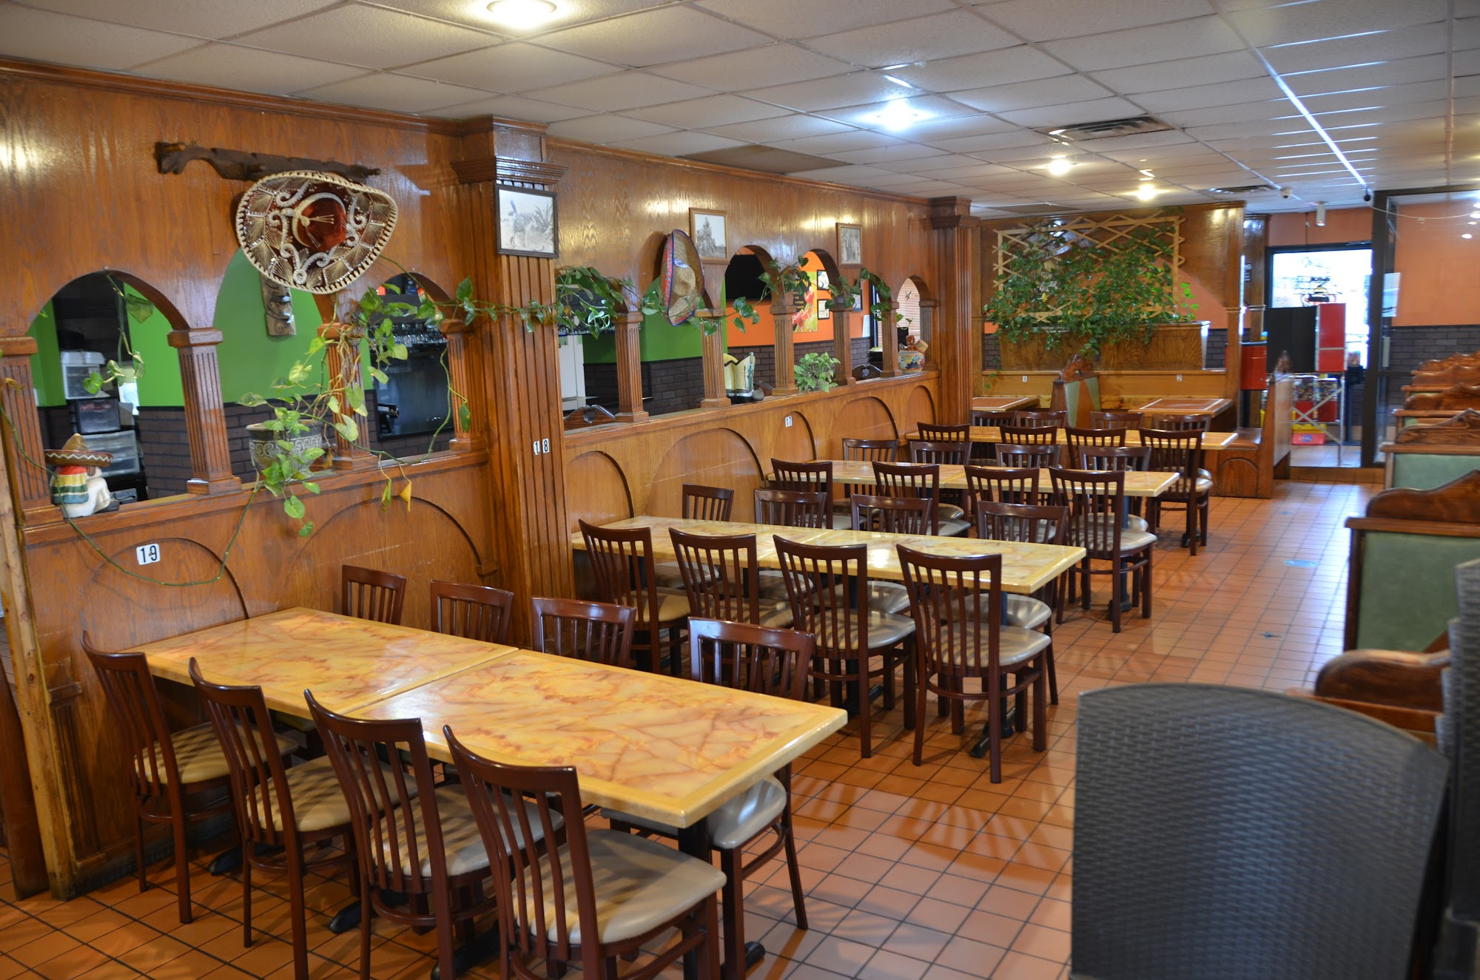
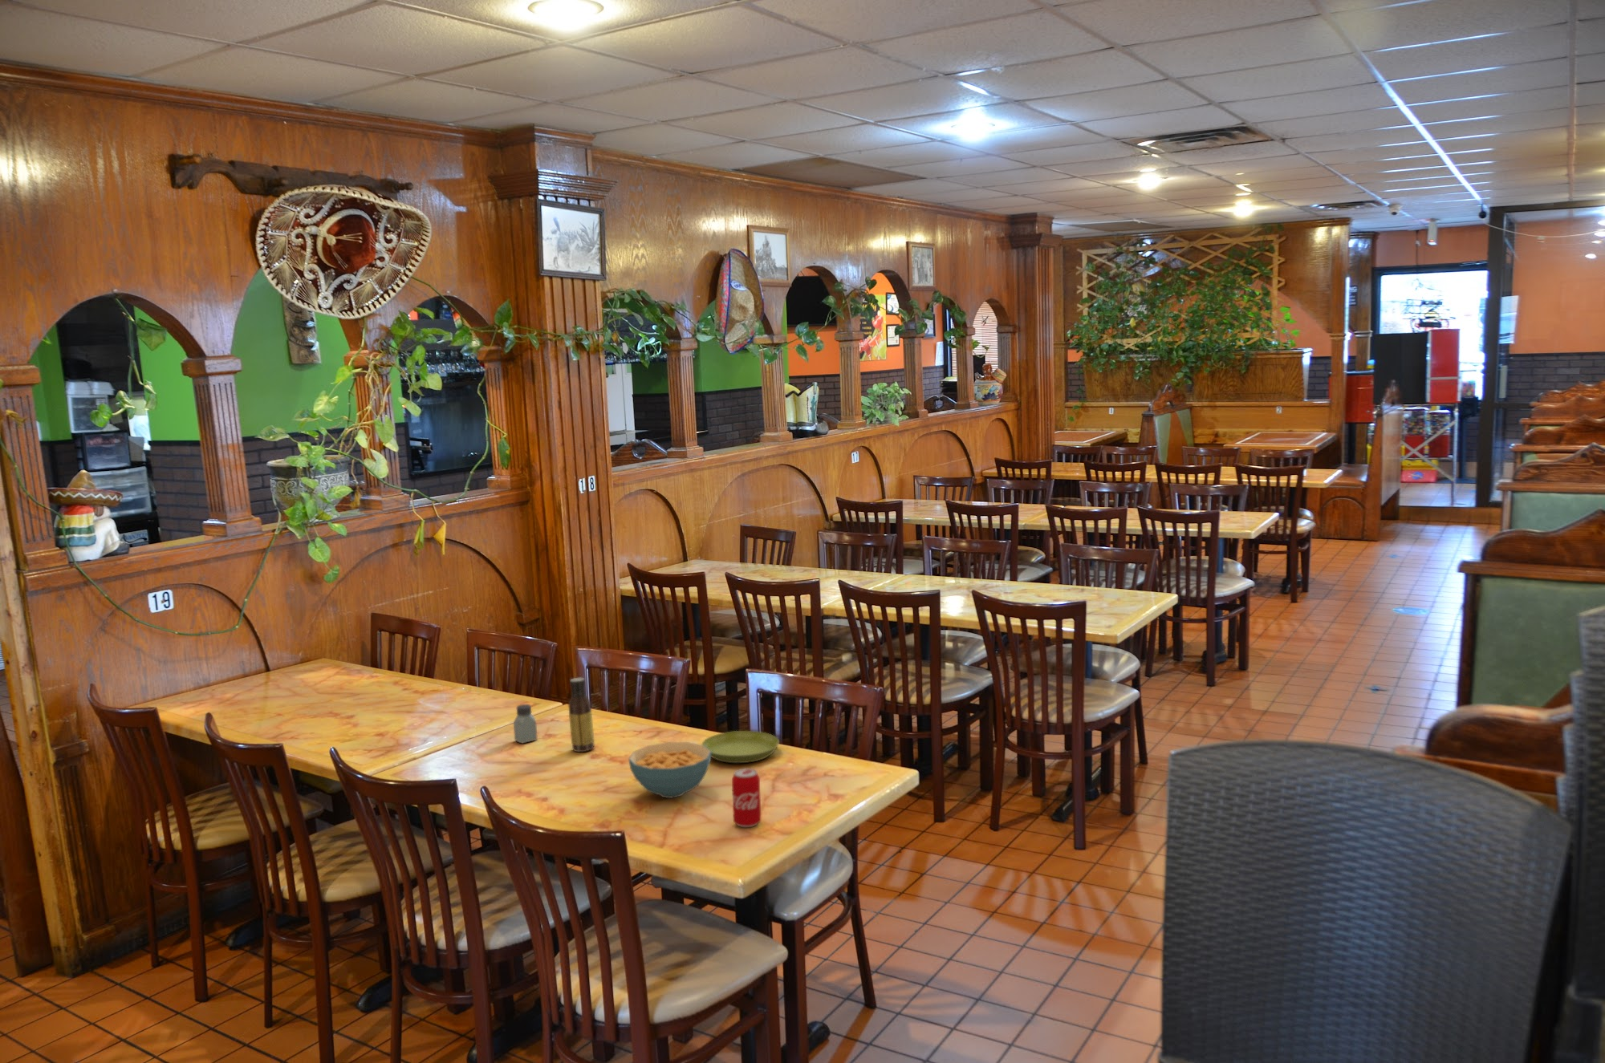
+ saucer [701,730,781,764]
+ beverage can [731,768,762,828]
+ cereal bowl [628,741,712,800]
+ sauce bottle [567,677,595,752]
+ saltshaker [512,704,539,745]
